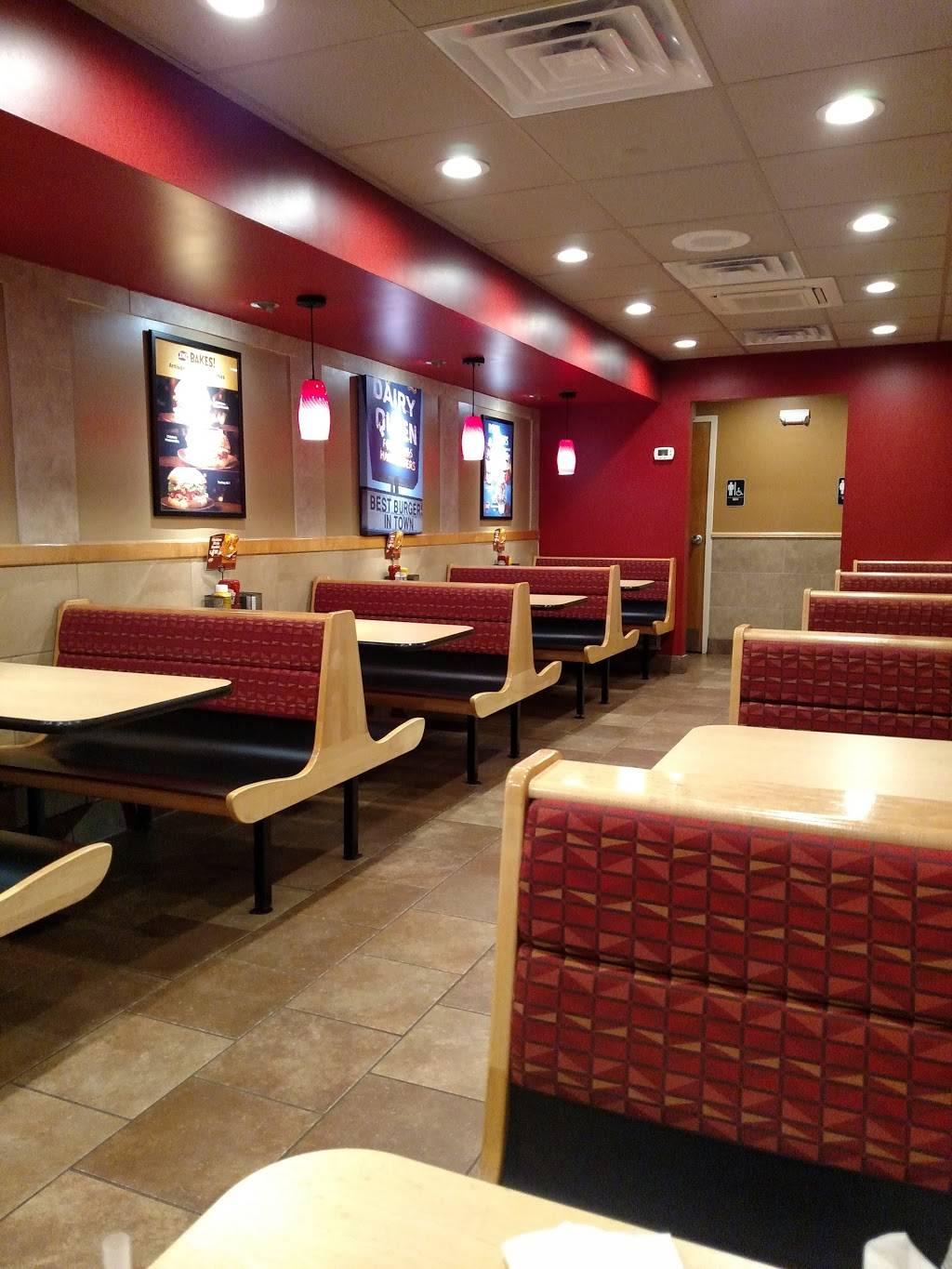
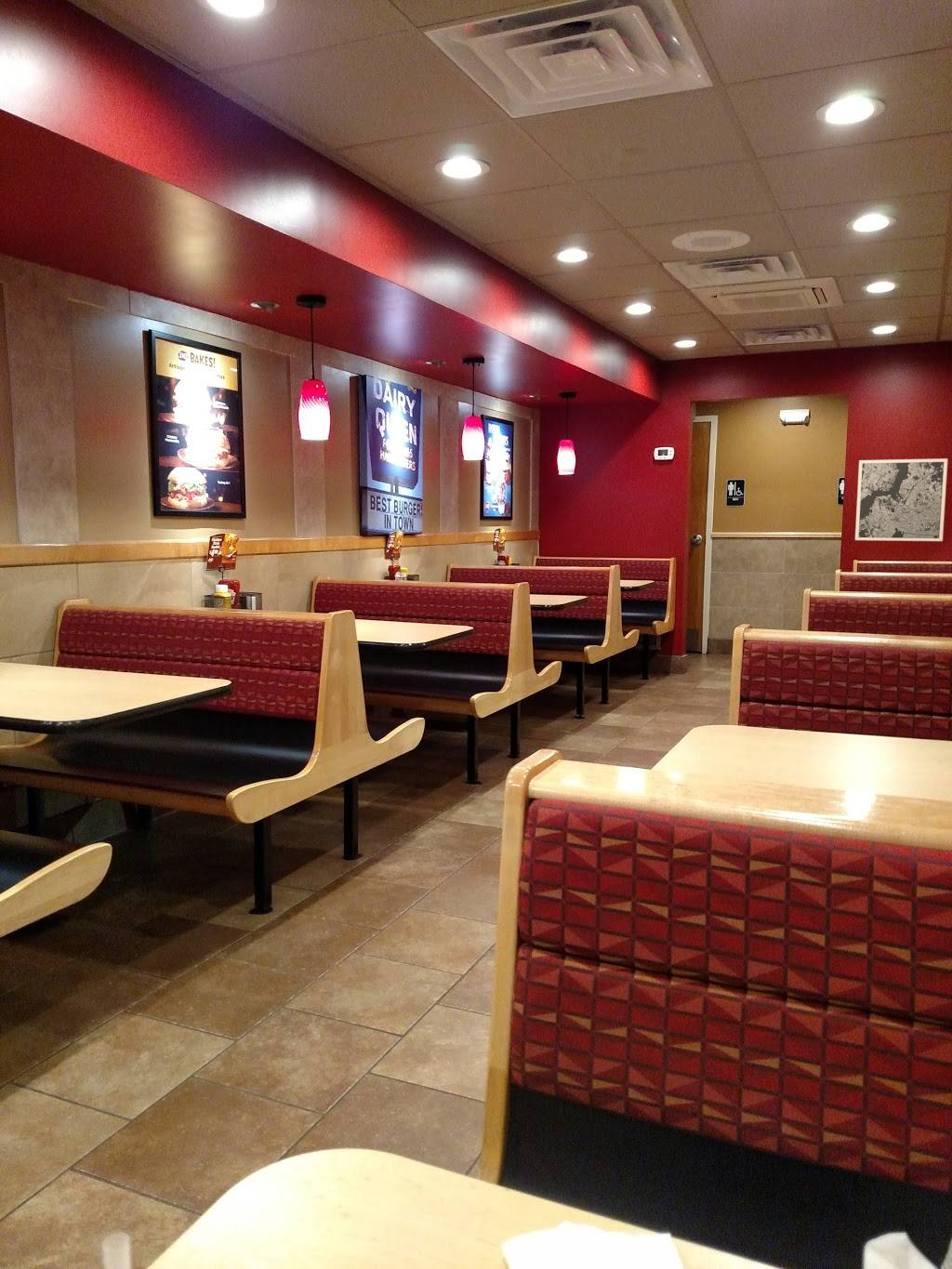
+ wall art [854,457,948,542]
